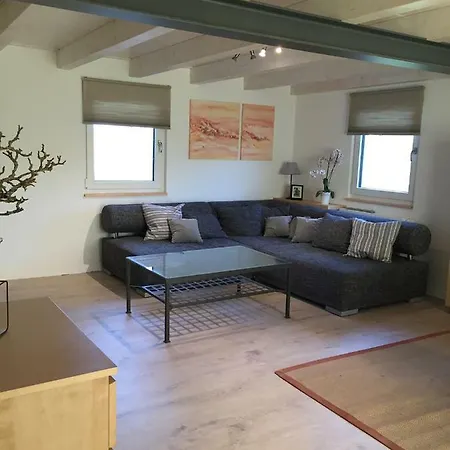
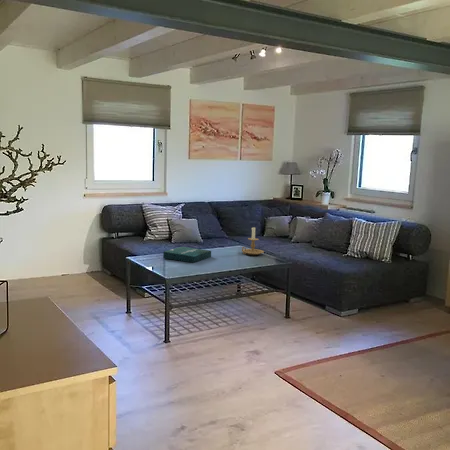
+ candle holder [241,226,265,256]
+ pizza box [162,246,212,264]
